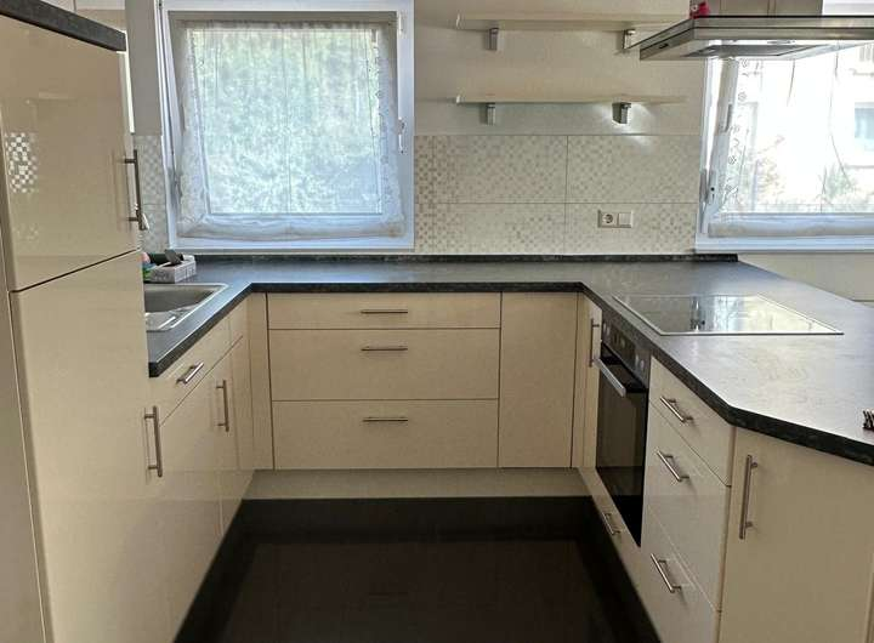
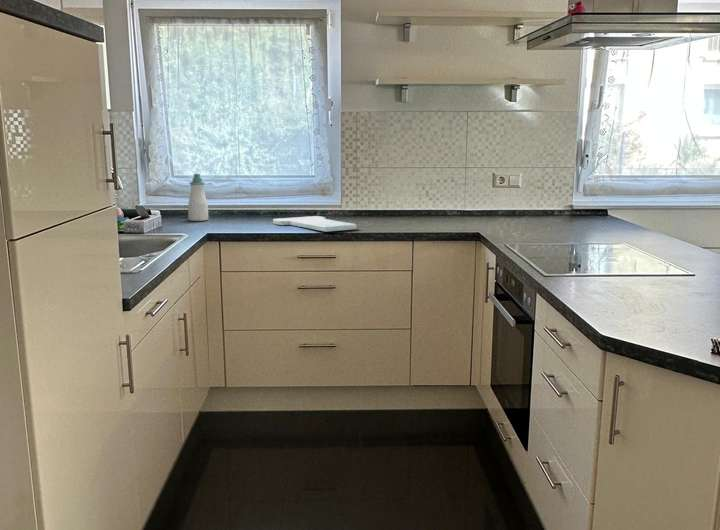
+ soap bottle [187,173,209,222]
+ cutting board [272,215,358,233]
